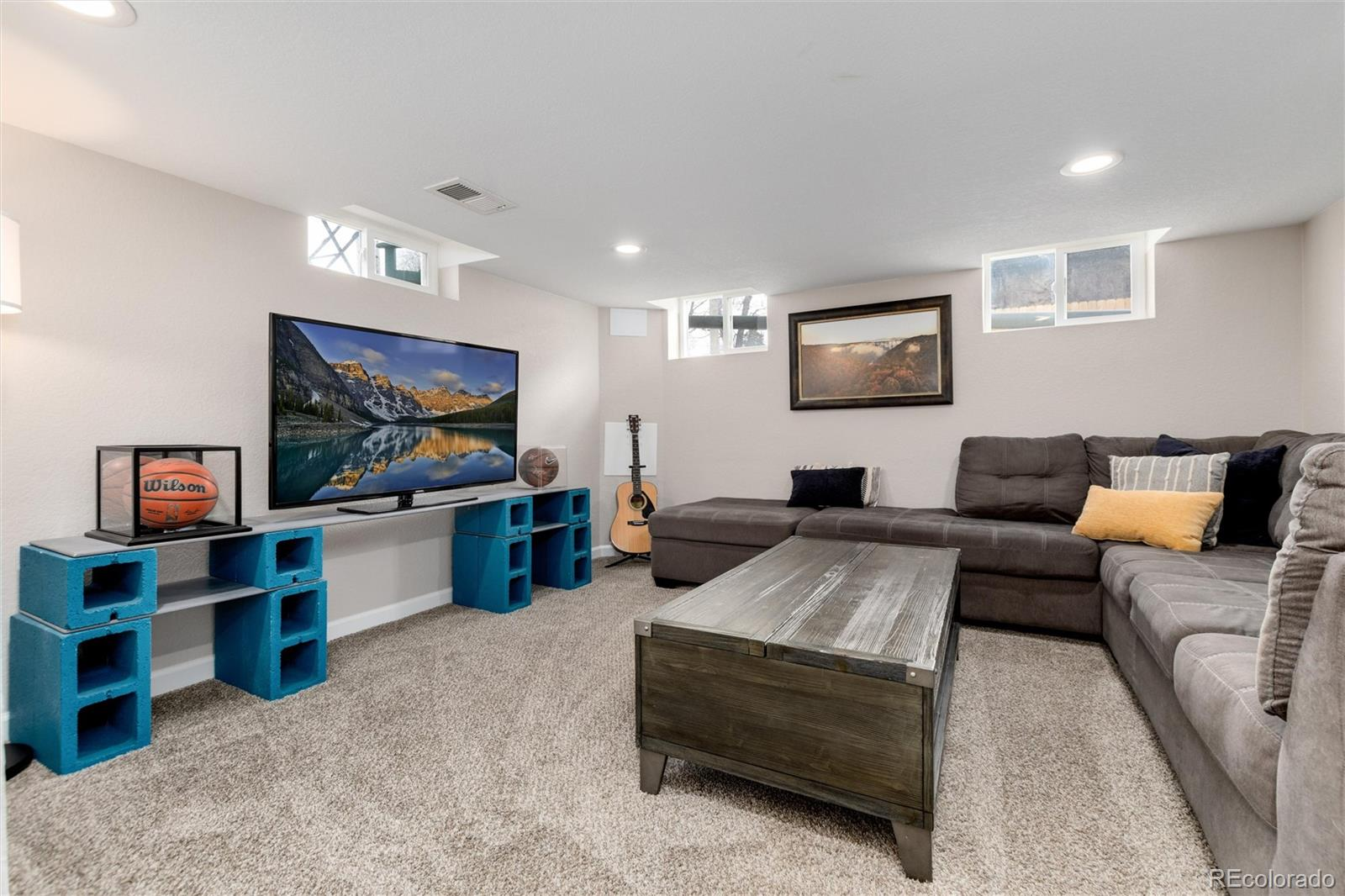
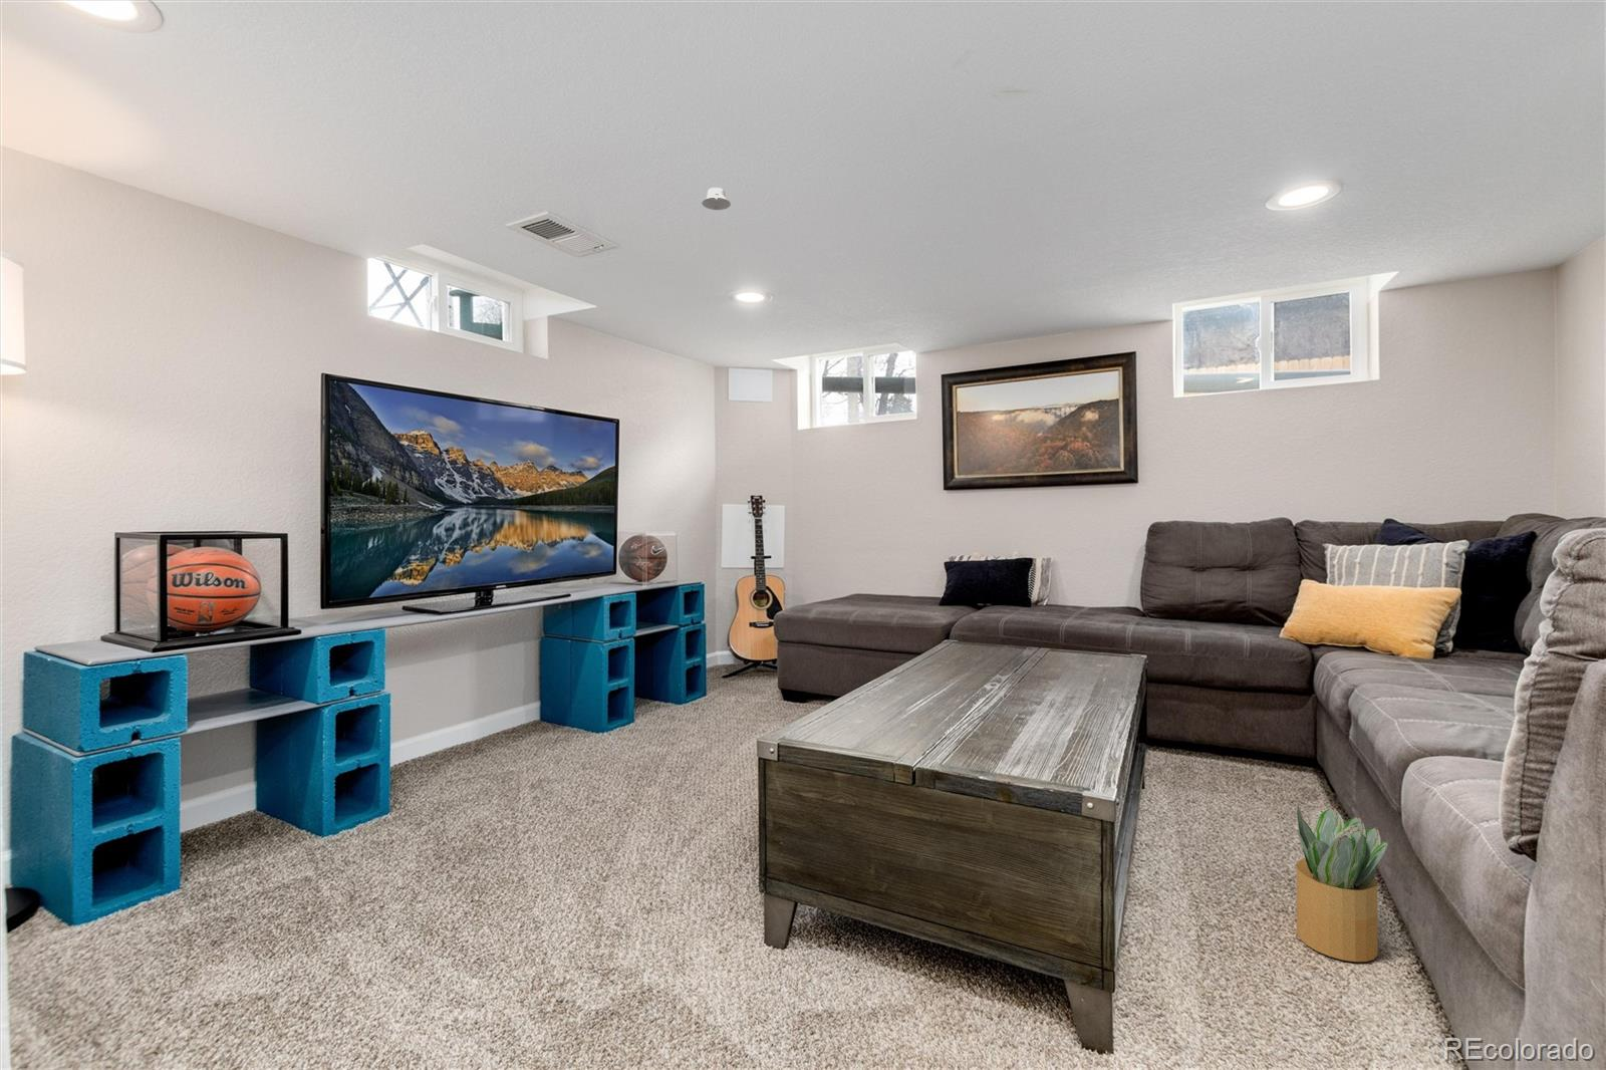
+ potted plant [1294,806,1389,963]
+ recessed light [701,186,732,211]
